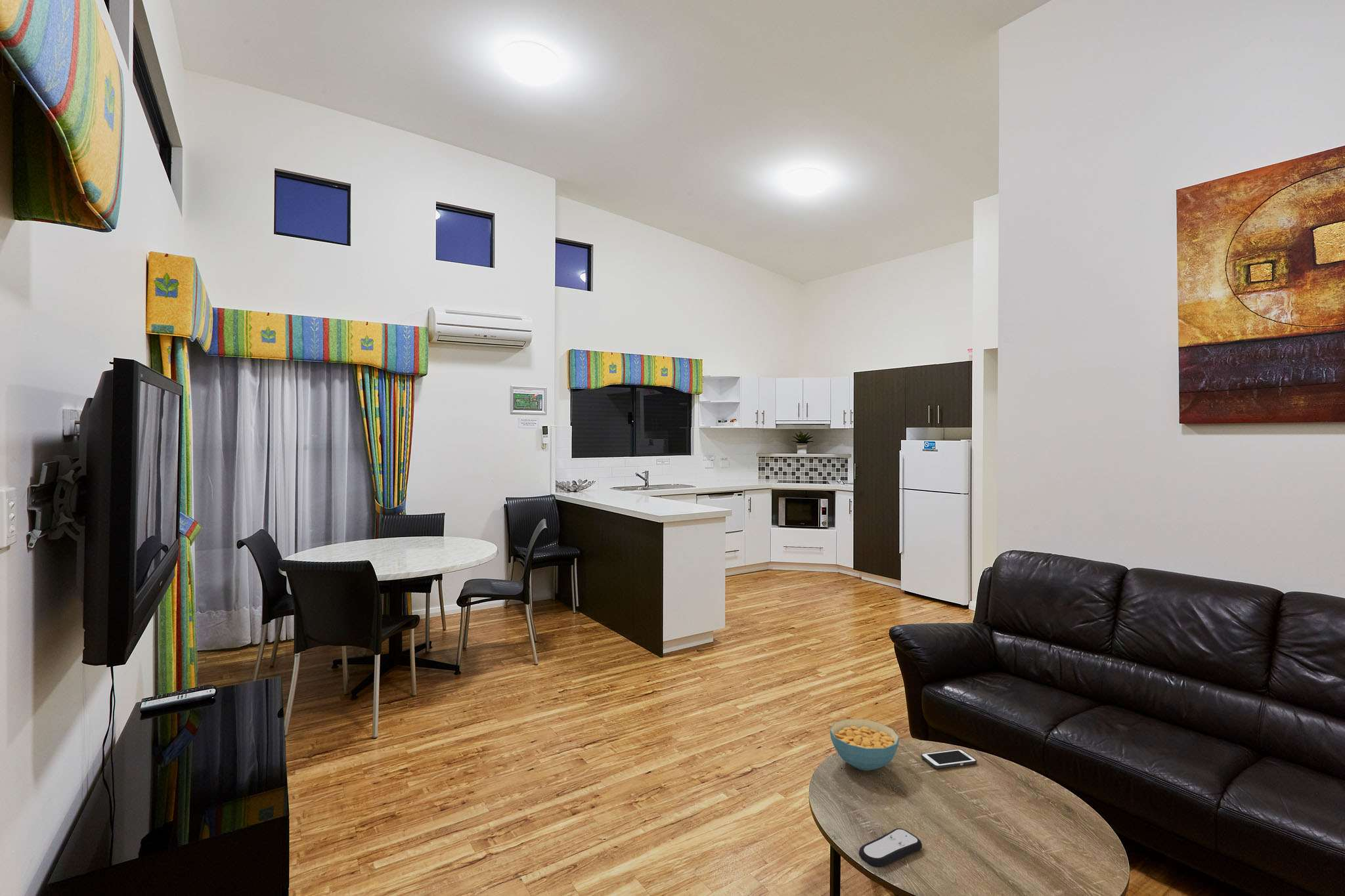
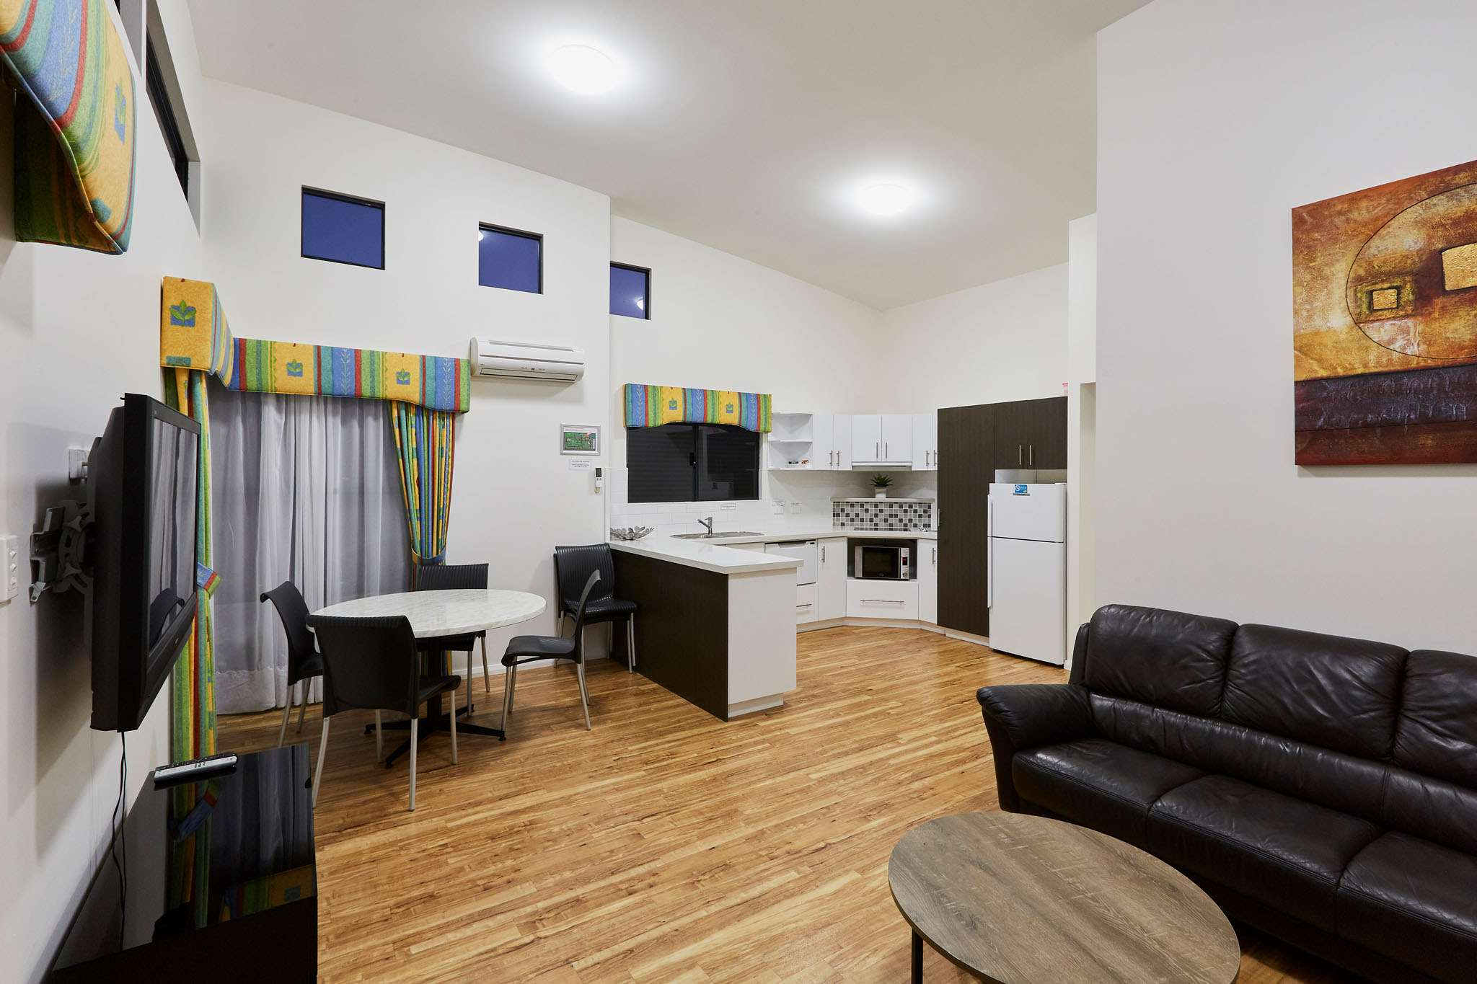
- cell phone [920,748,977,769]
- cereal bowl [829,719,900,771]
- remote control [858,828,923,868]
